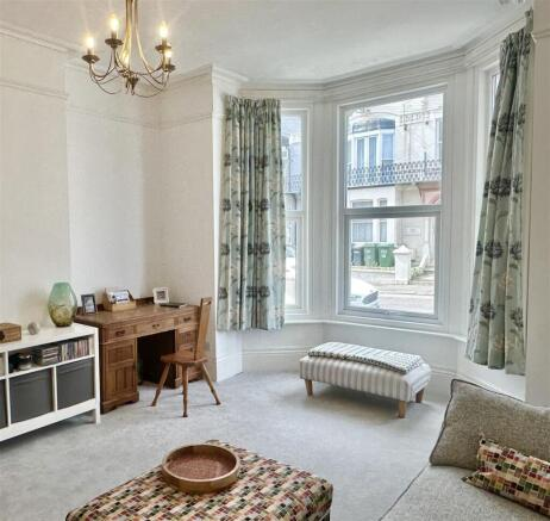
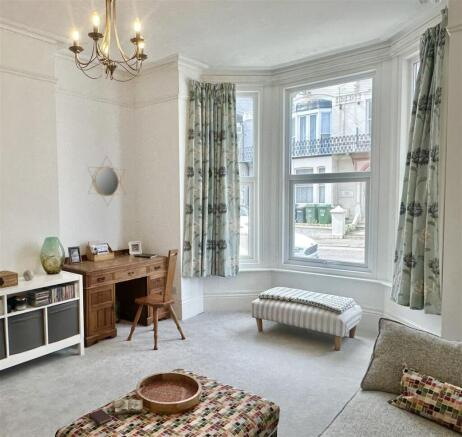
+ book [88,398,144,426]
+ home mirror [86,155,126,207]
